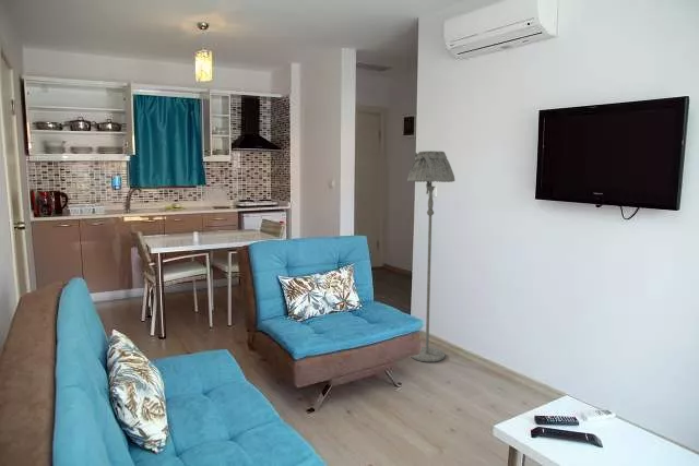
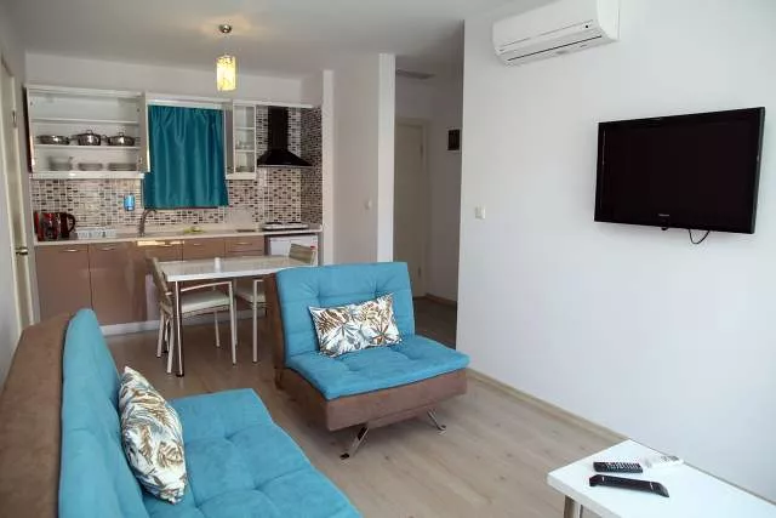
- floor lamp [406,150,455,362]
